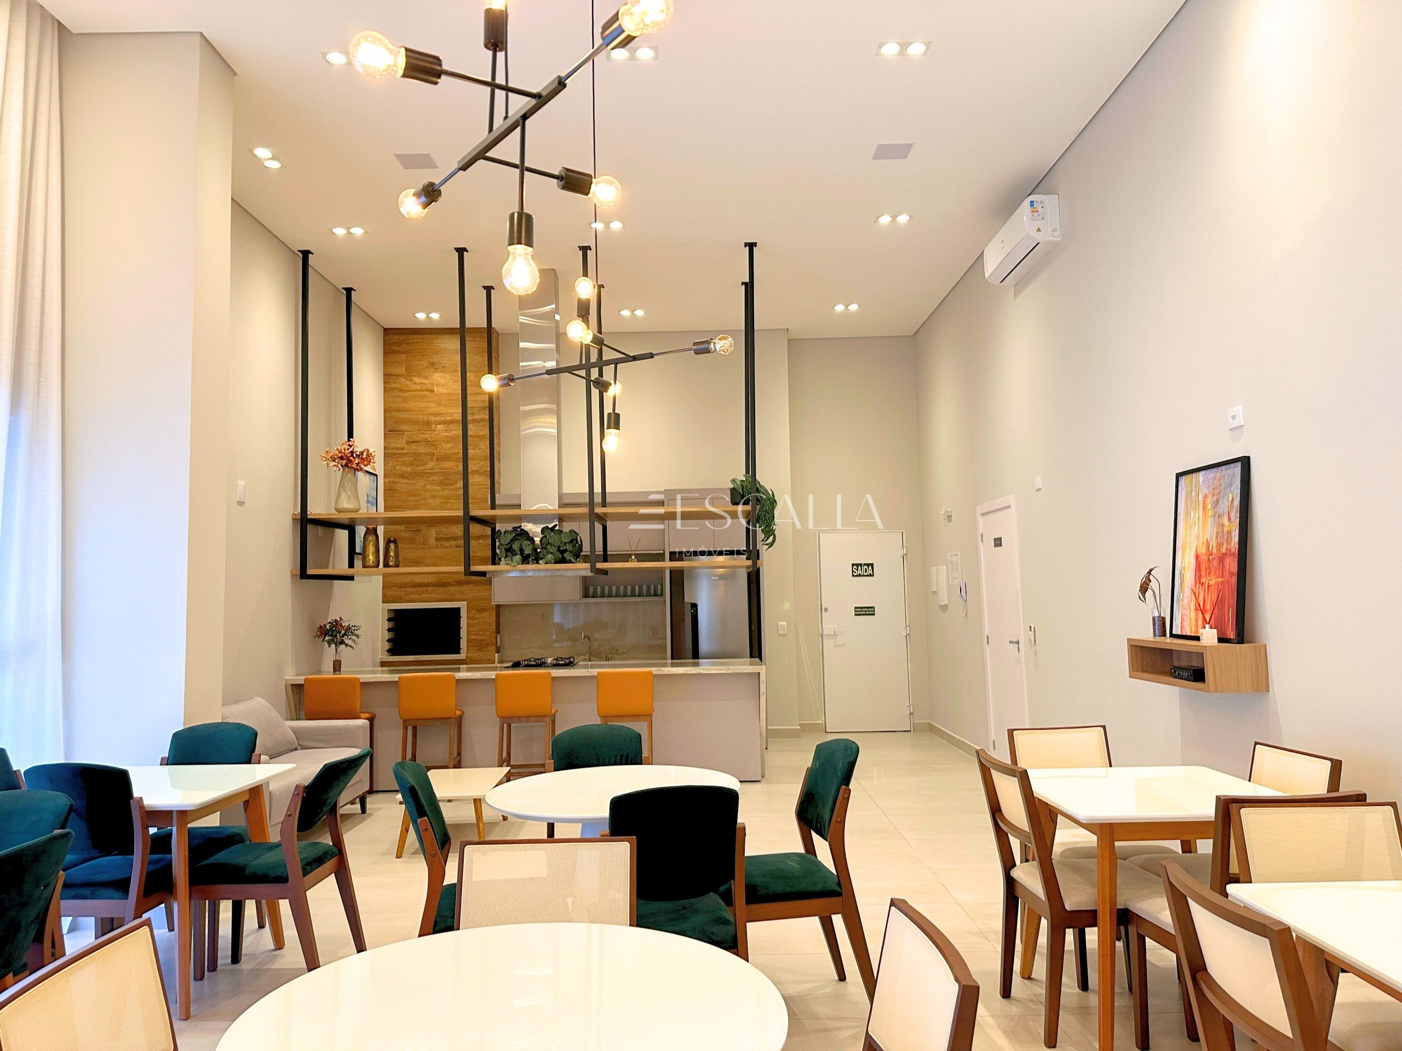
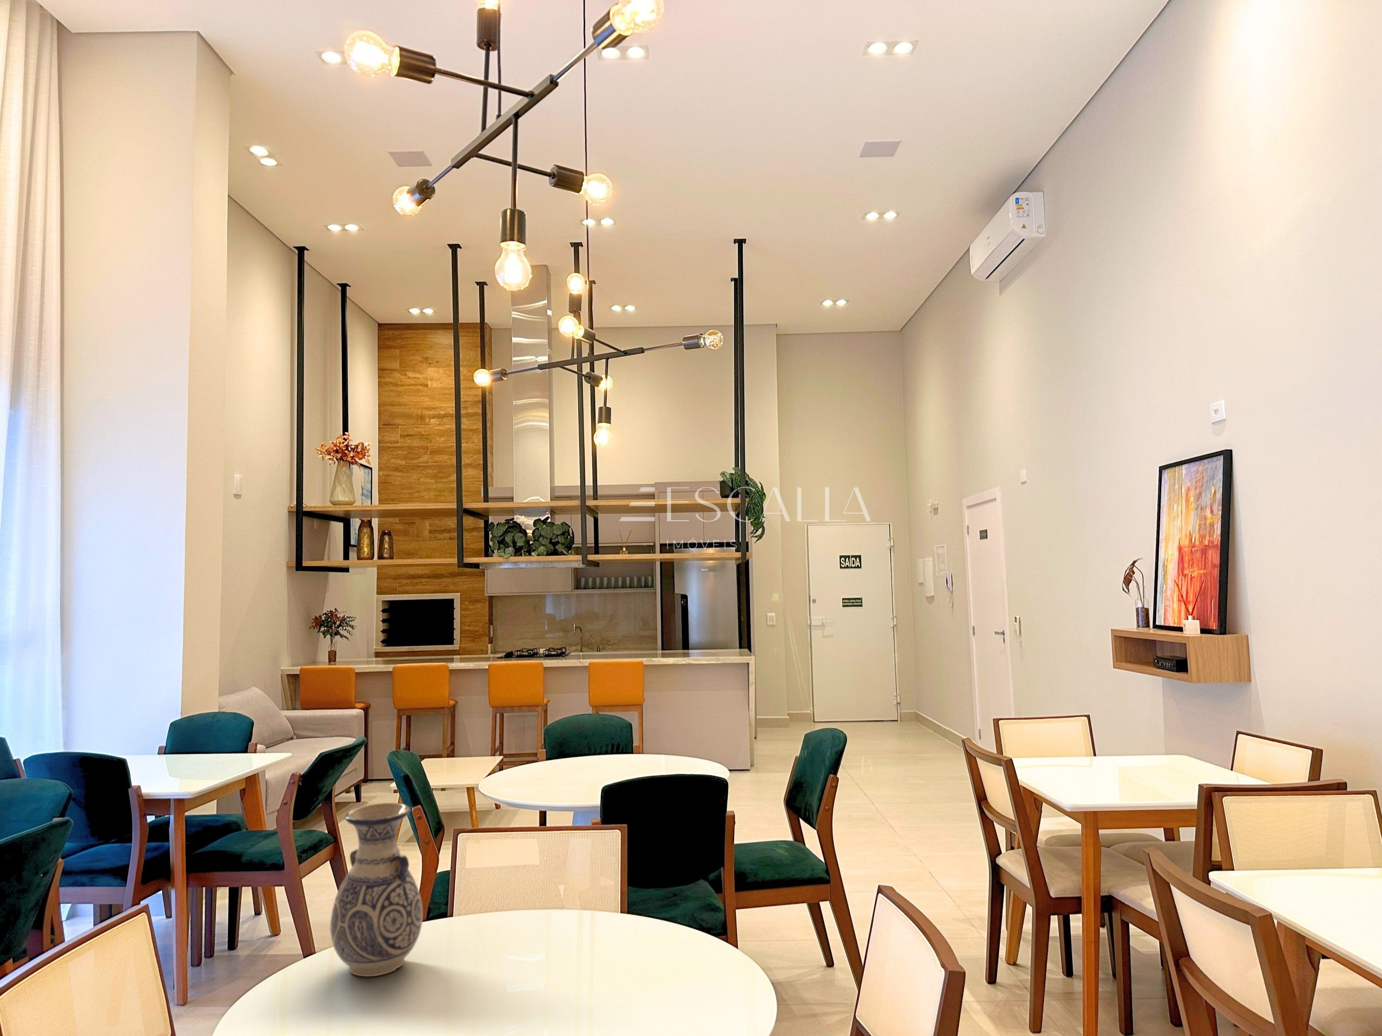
+ vase [330,802,423,977]
